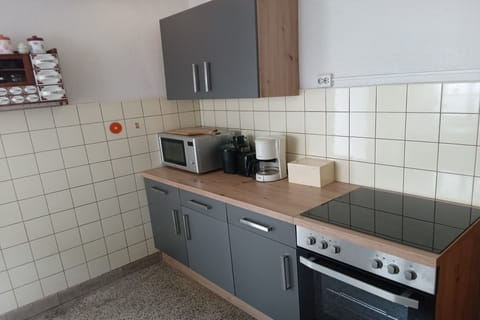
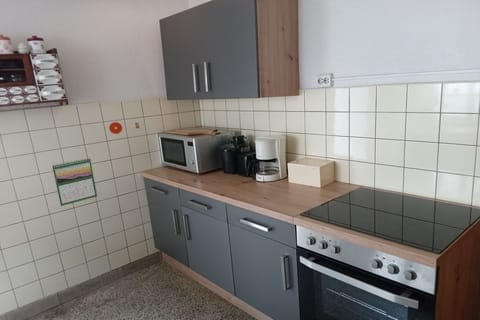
+ calendar [51,157,98,207]
